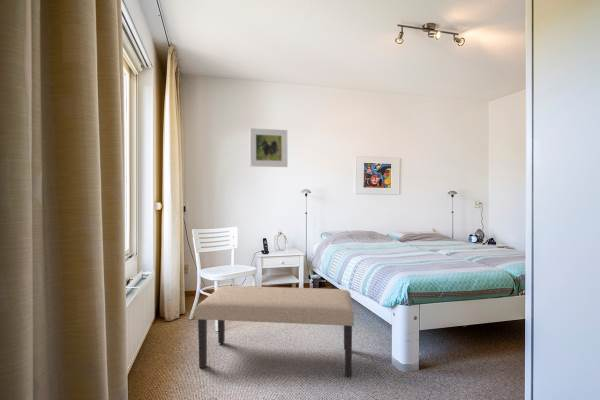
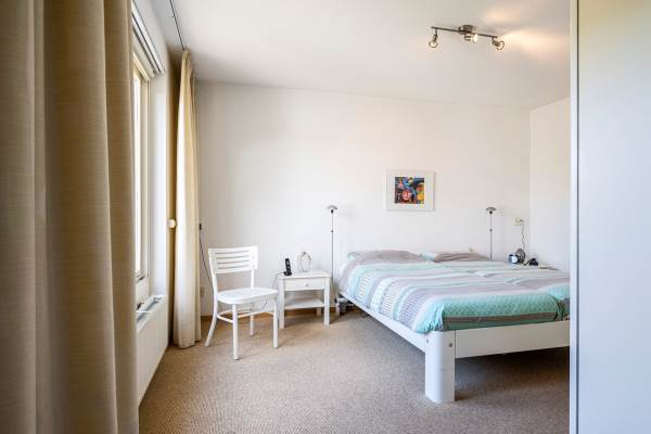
- bench [195,285,355,378]
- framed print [249,127,289,168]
